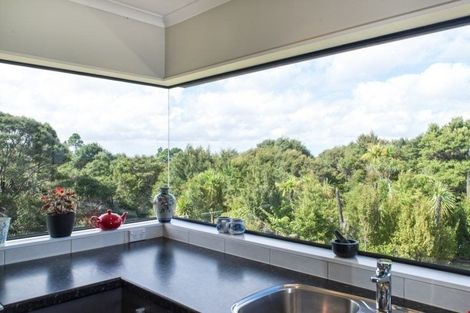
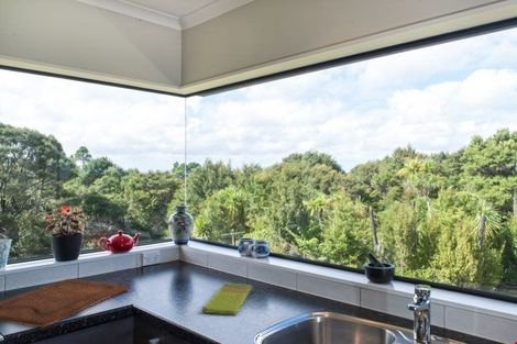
+ dish towel [201,281,253,317]
+ cutting board [0,278,128,330]
